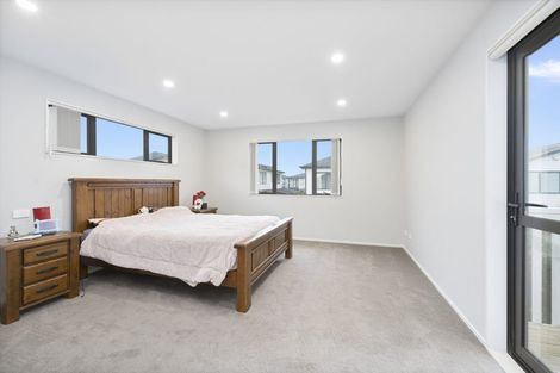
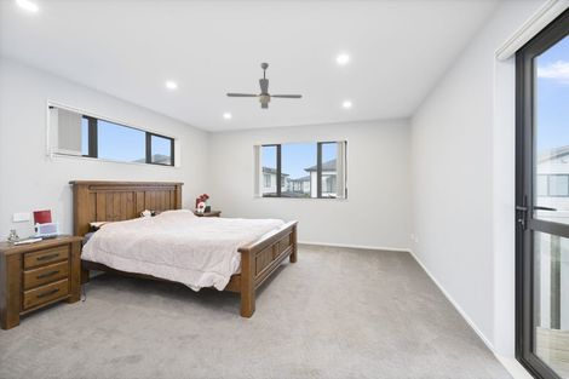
+ ceiling fan [225,62,303,110]
